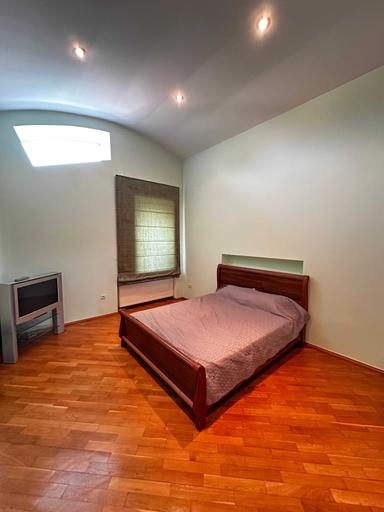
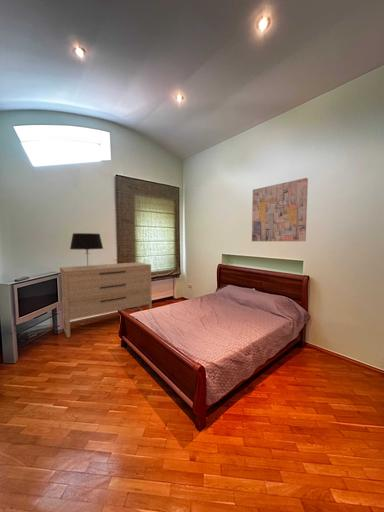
+ dresser [59,261,153,339]
+ wall art [251,177,309,242]
+ table lamp [69,232,104,268]
